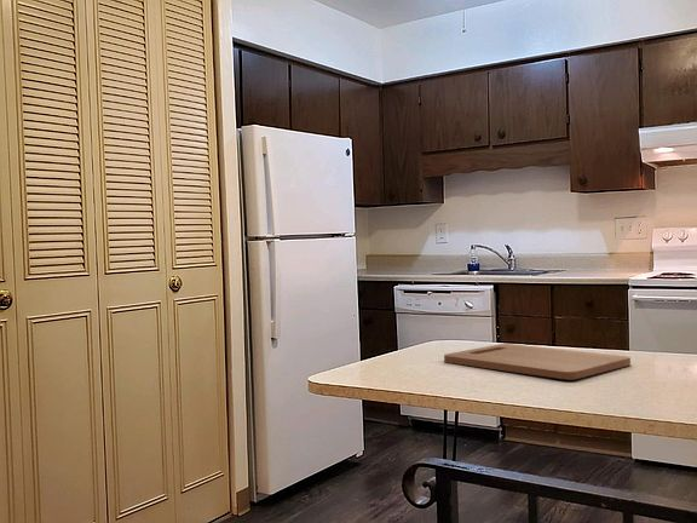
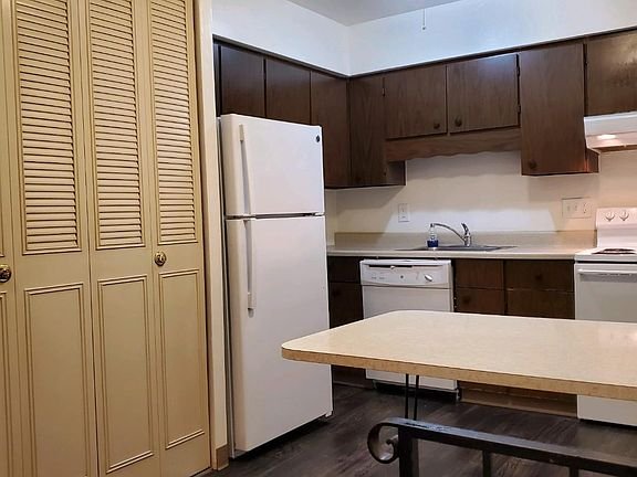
- cutting board [443,343,632,381]
